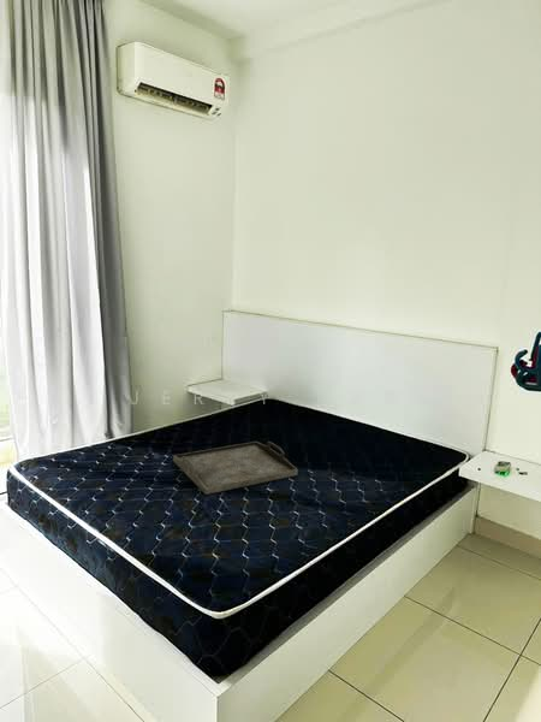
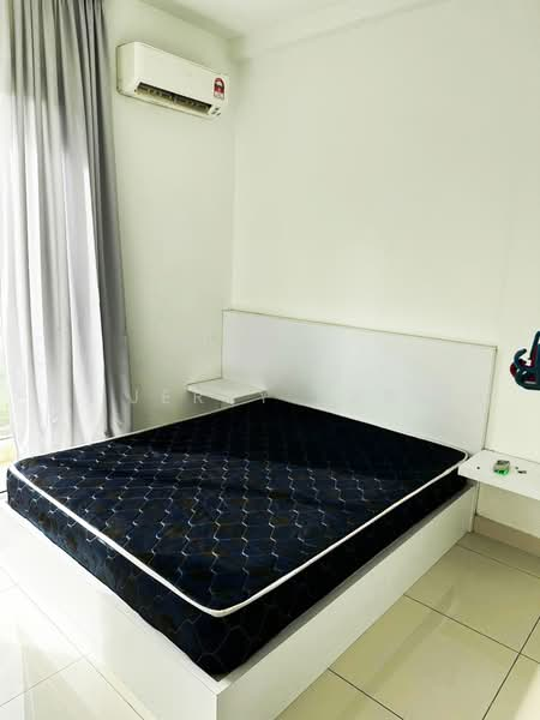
- serving tray [172,440,298,496]
